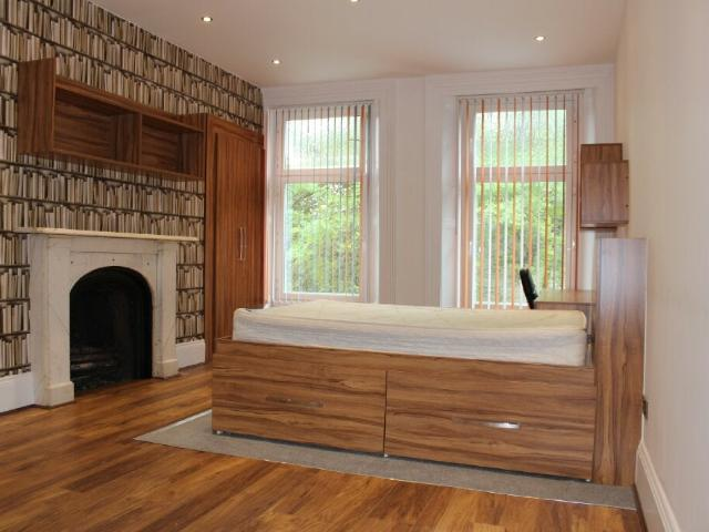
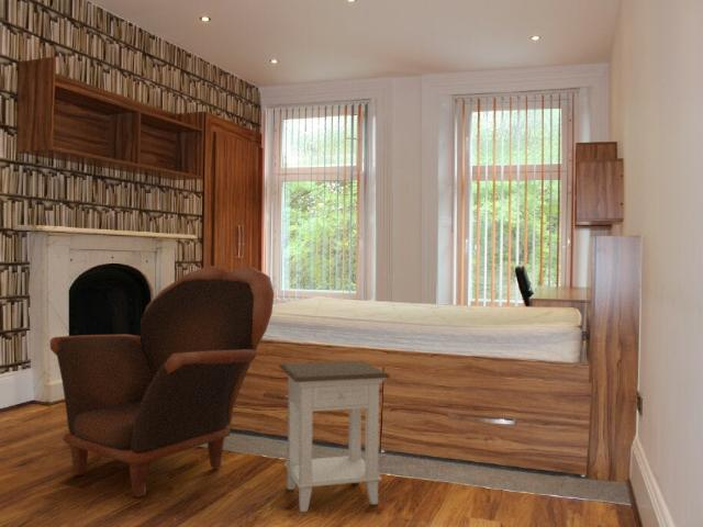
+ nightstand [278,360,391,514]
+ armchair [49,265,275,498]
